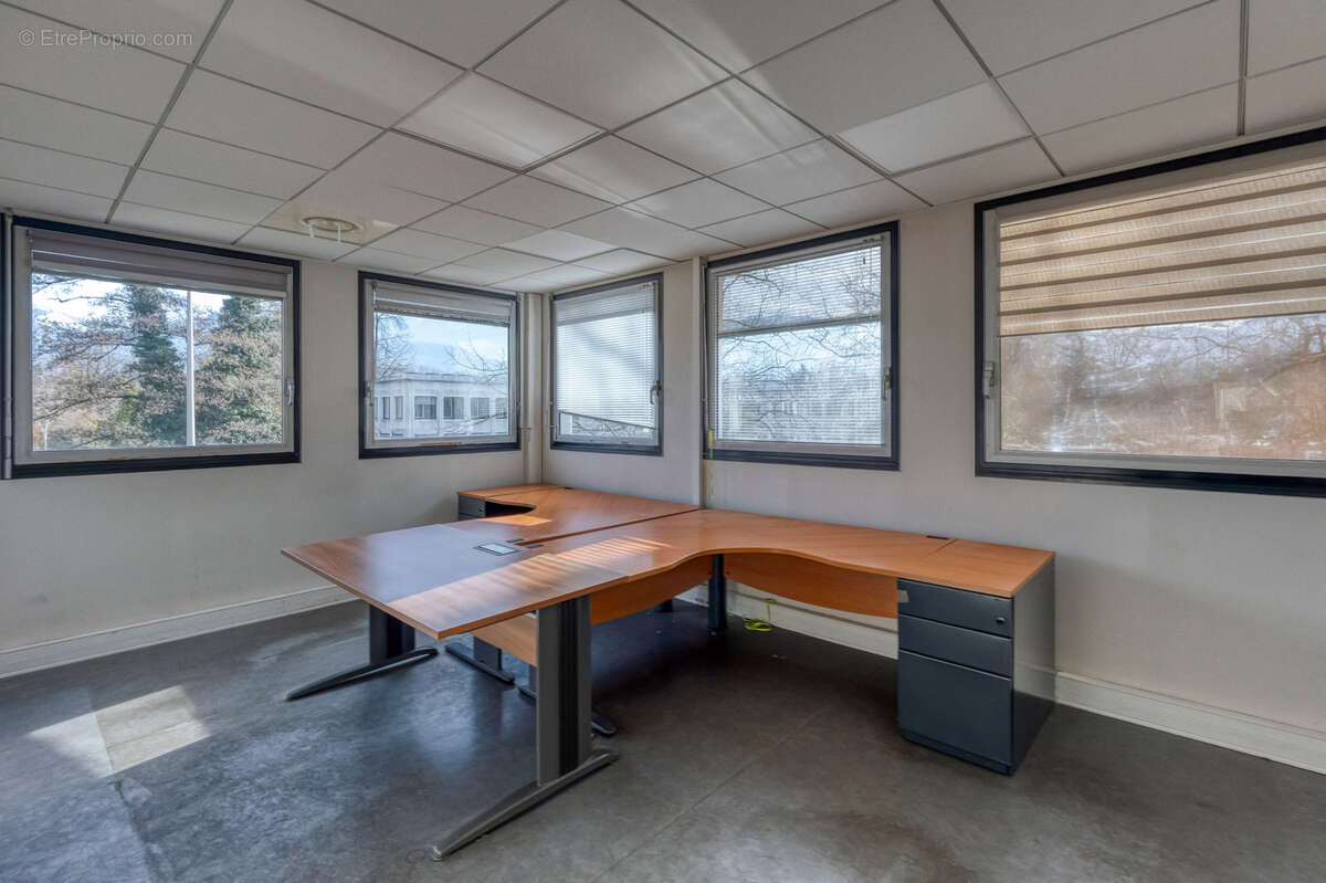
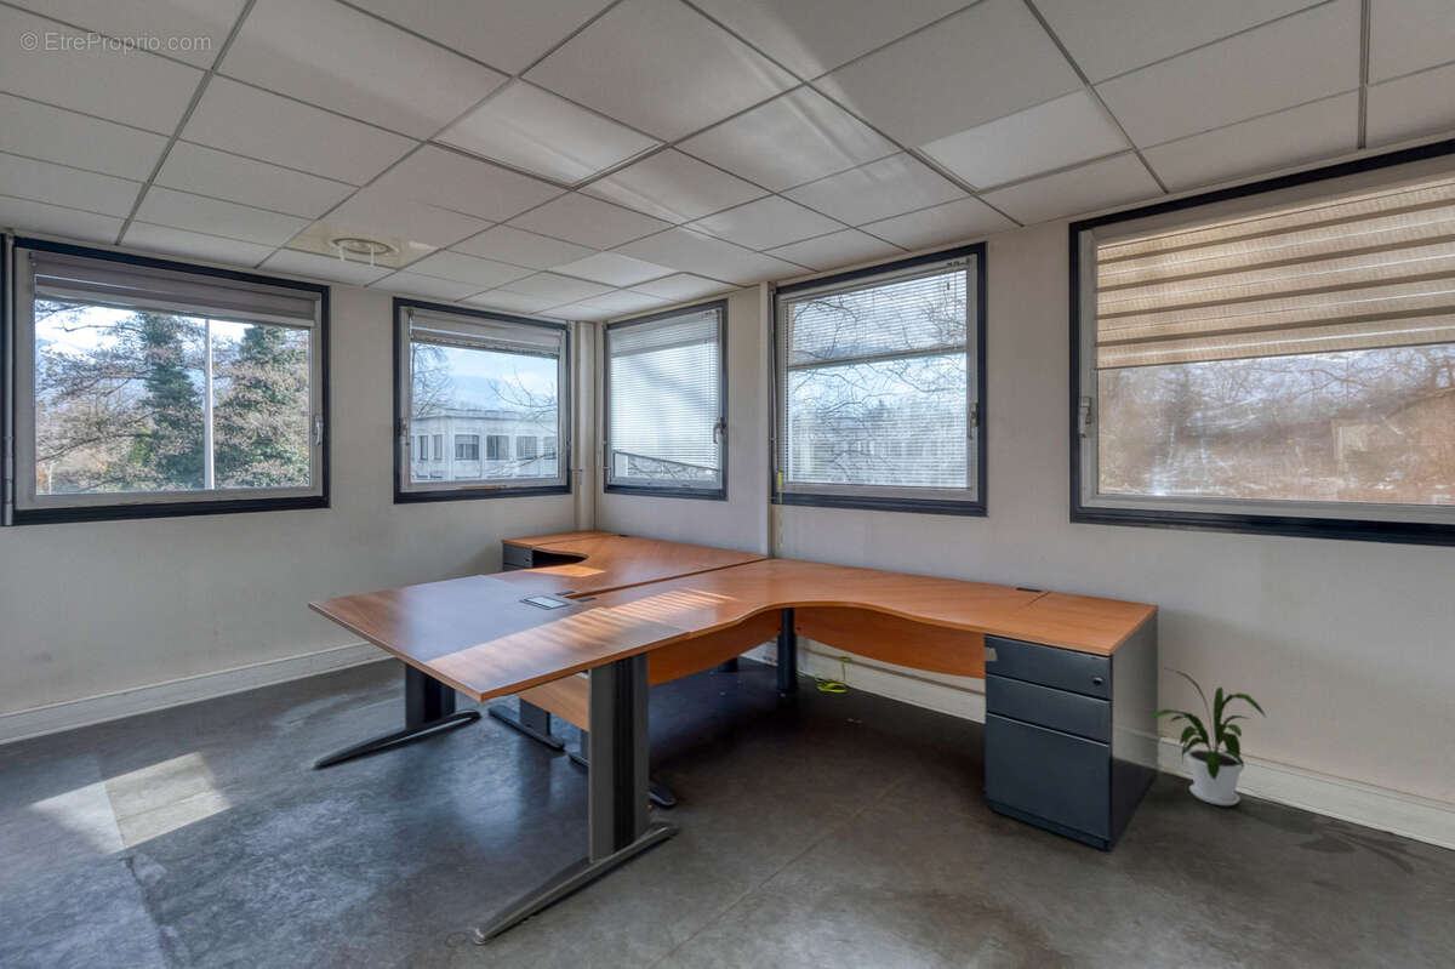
+ house plant [1147,667,1267,806]
